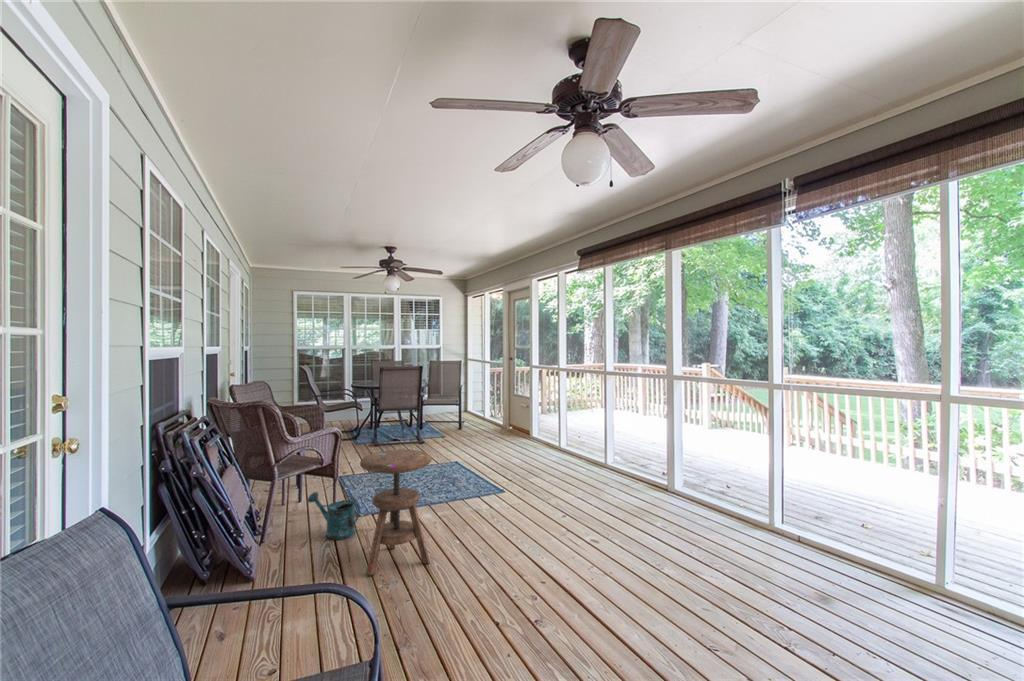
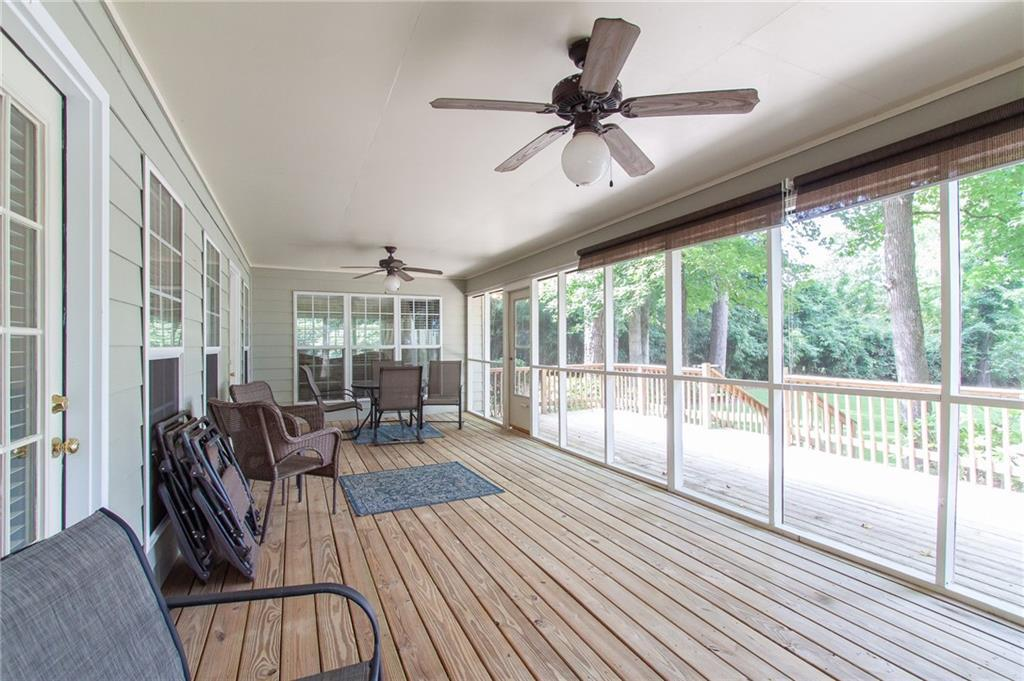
- side table [359,448,433,577]
- watering can [307,491,361,541]
